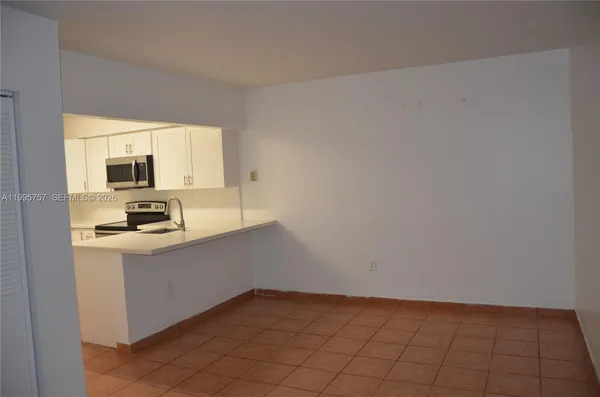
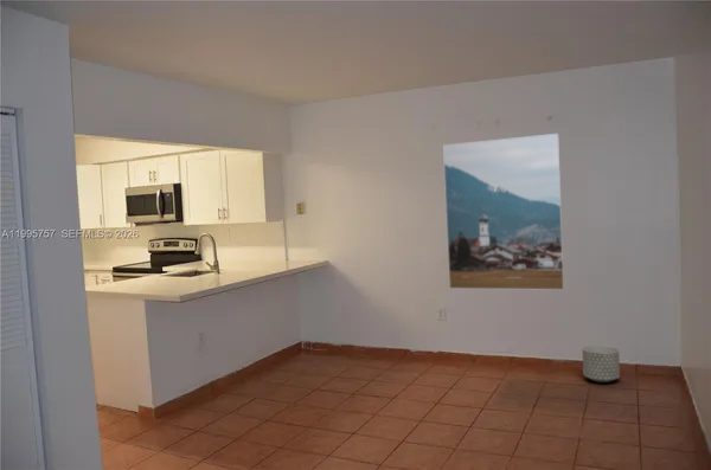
+ planter [581,343,621,384]
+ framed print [442,133,565,291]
